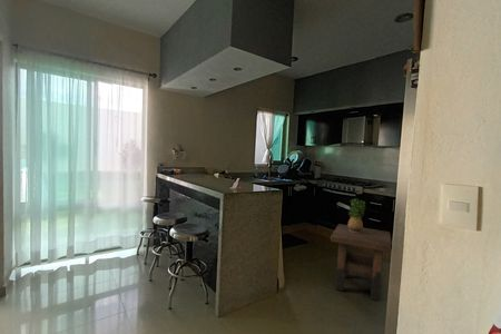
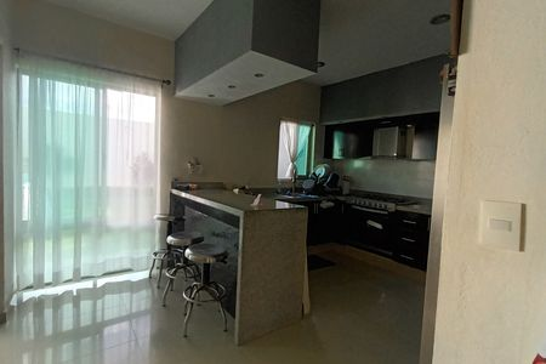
- potted plant [346,197,367,233]
- side table [330,223,393,302]
